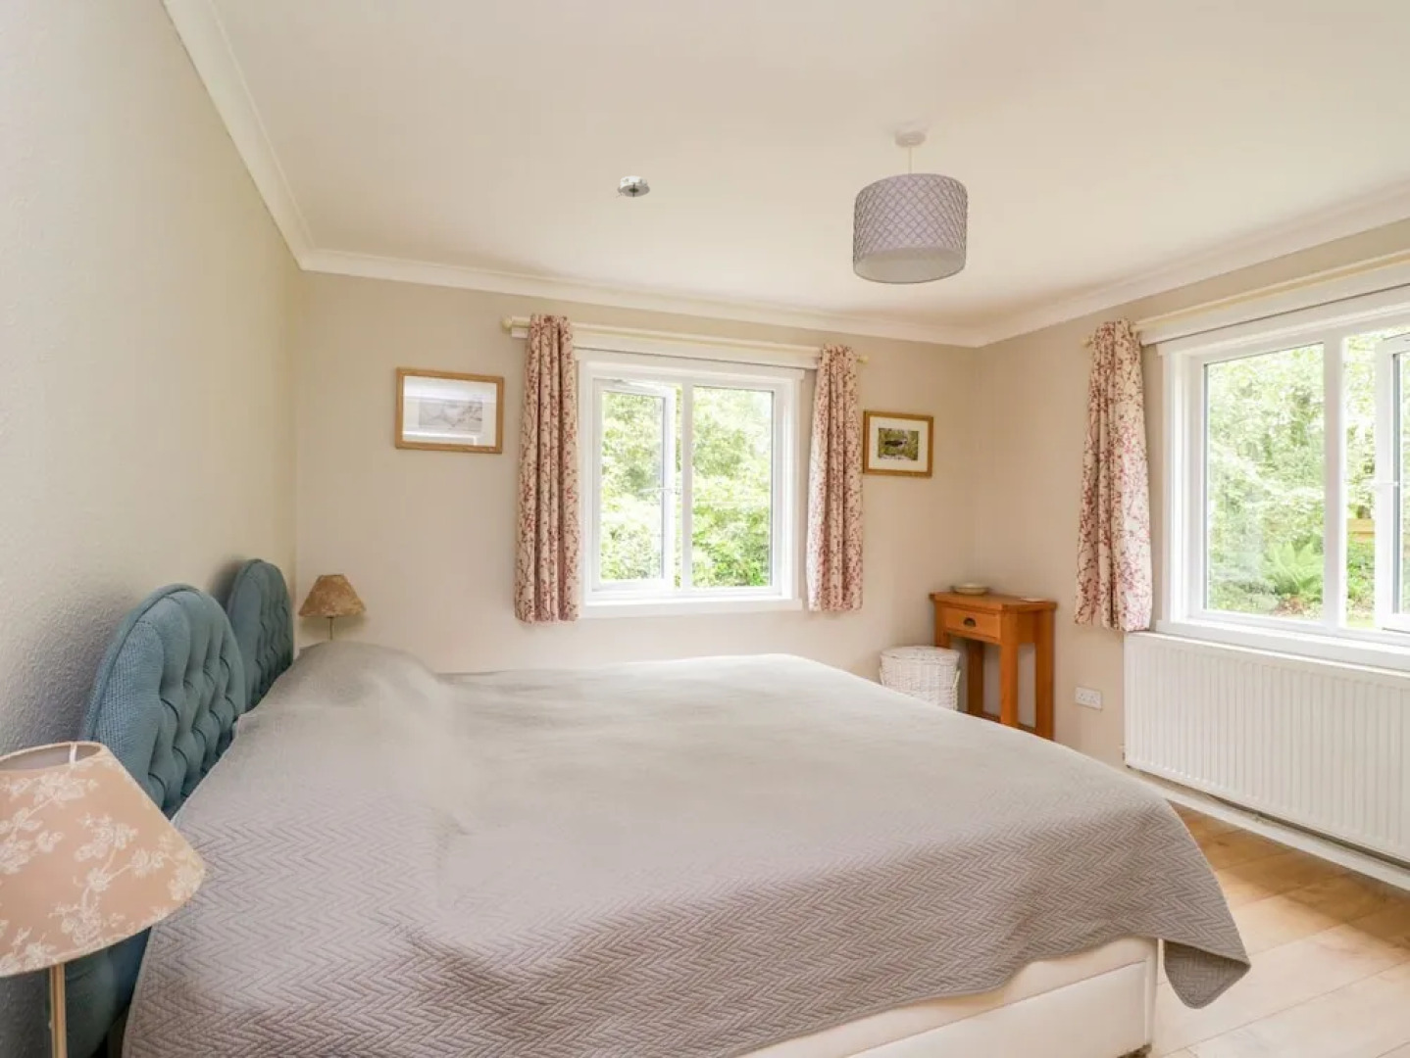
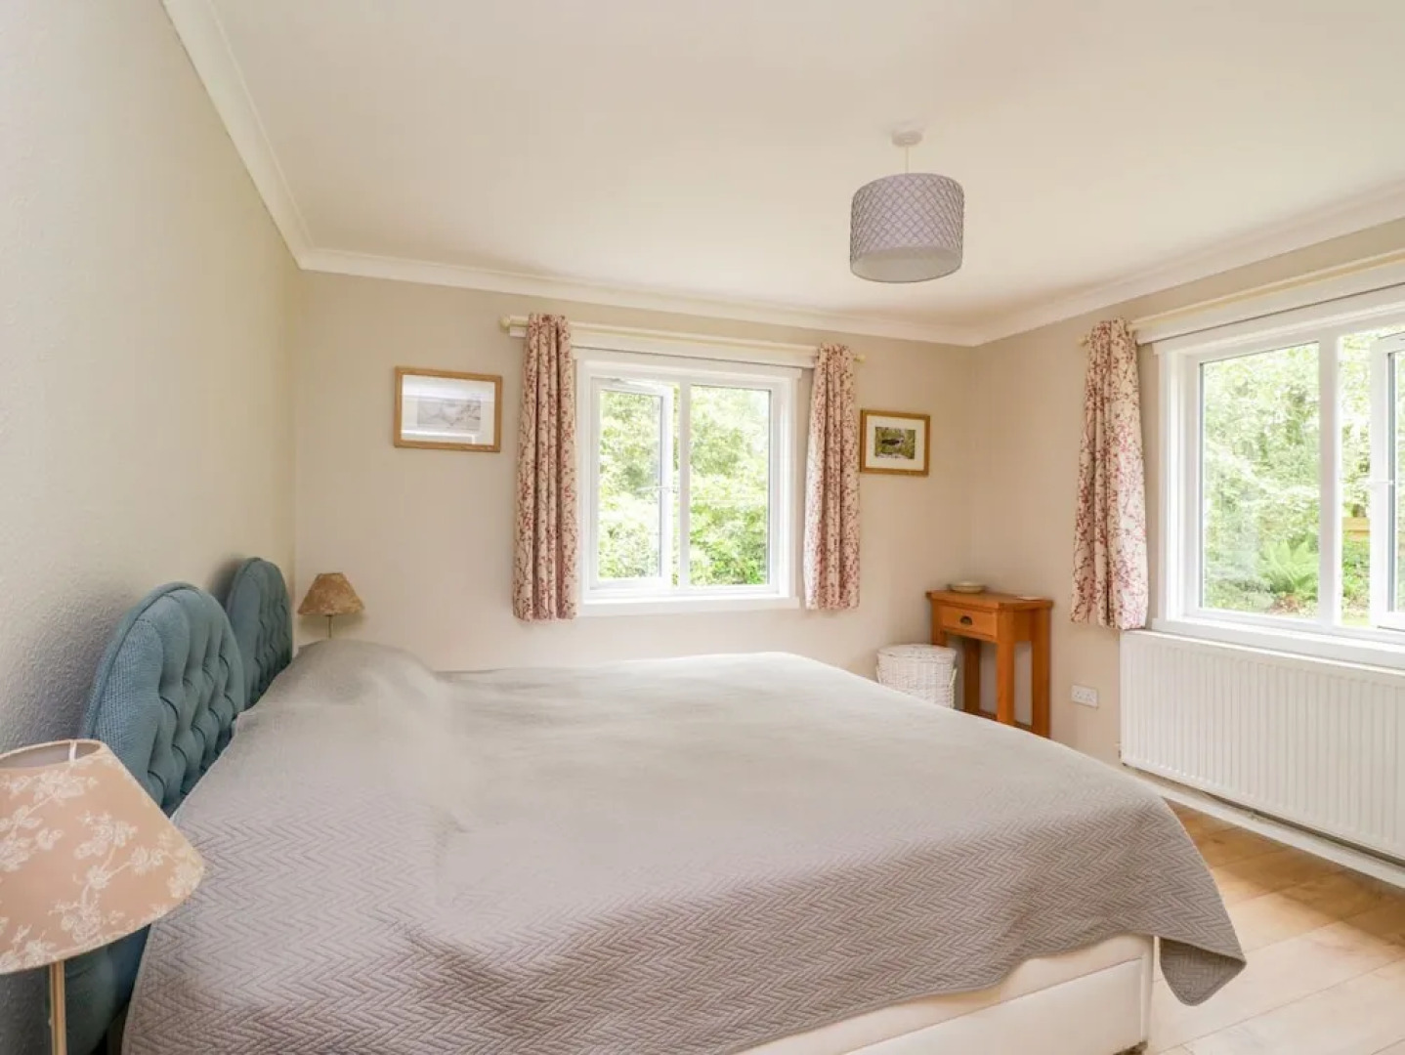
- smoke detector [616,176,652,198]
